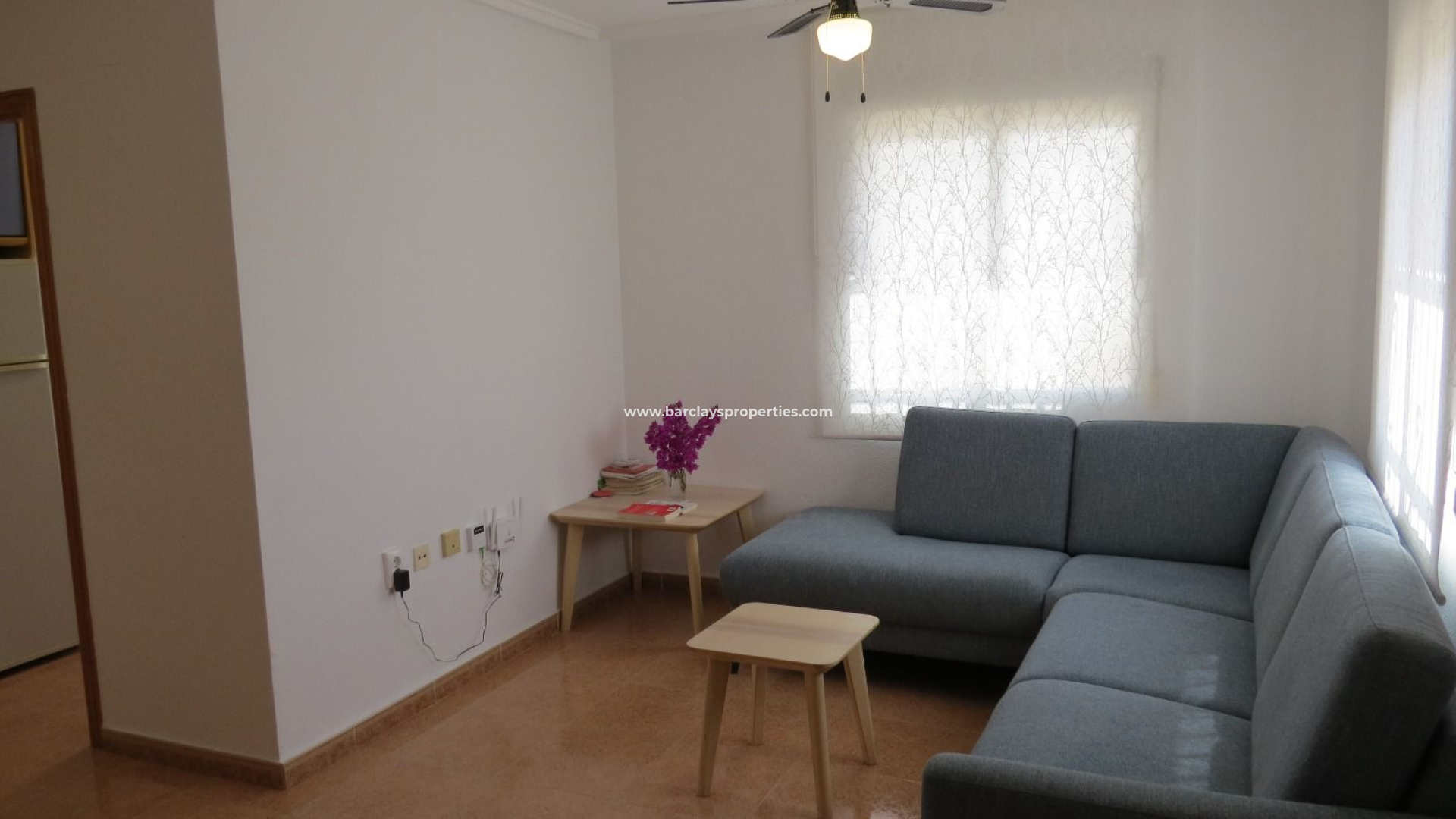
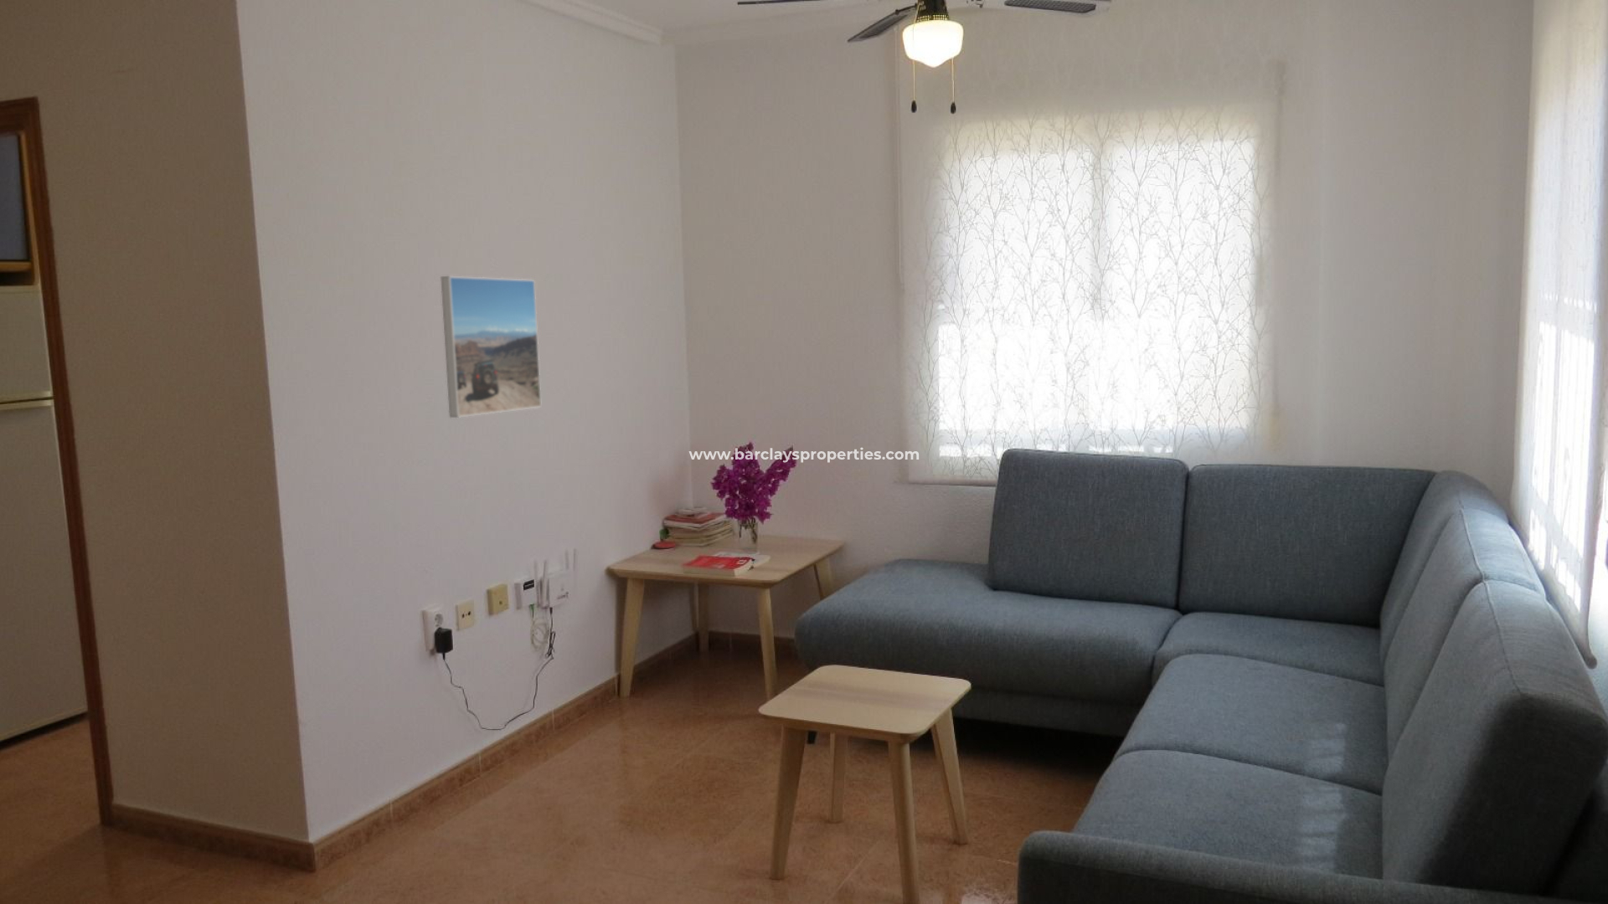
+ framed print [440,275,542,418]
